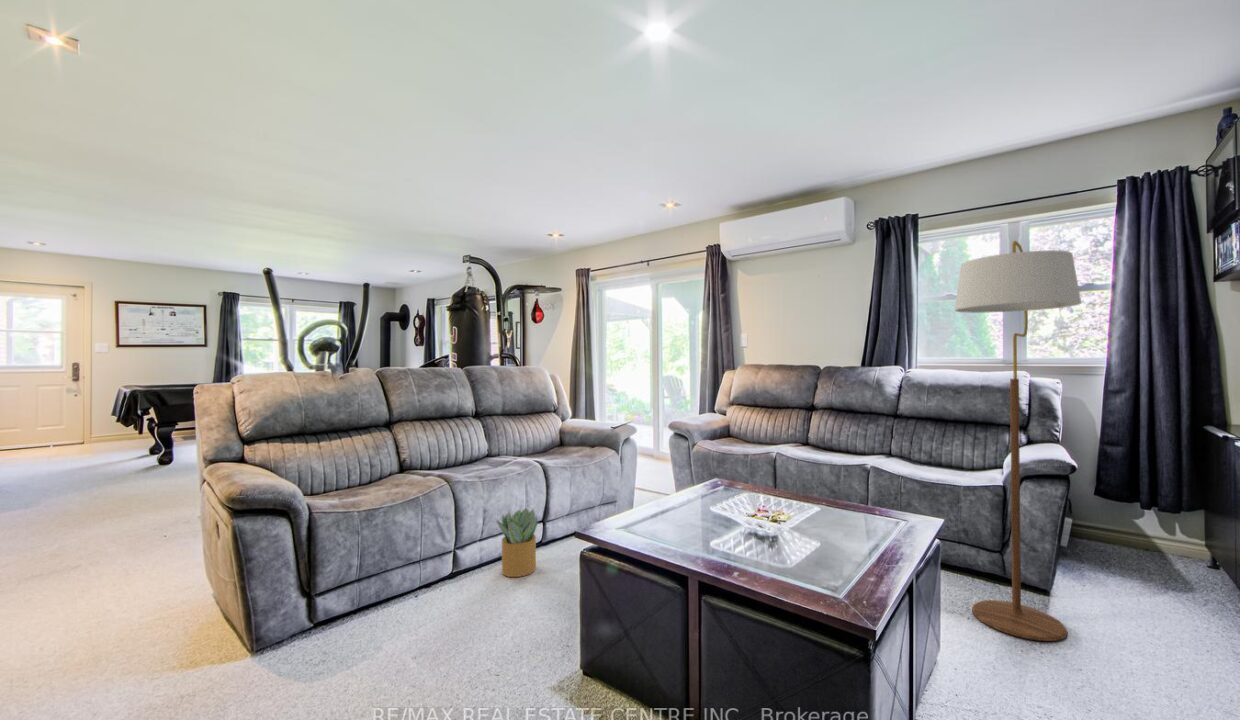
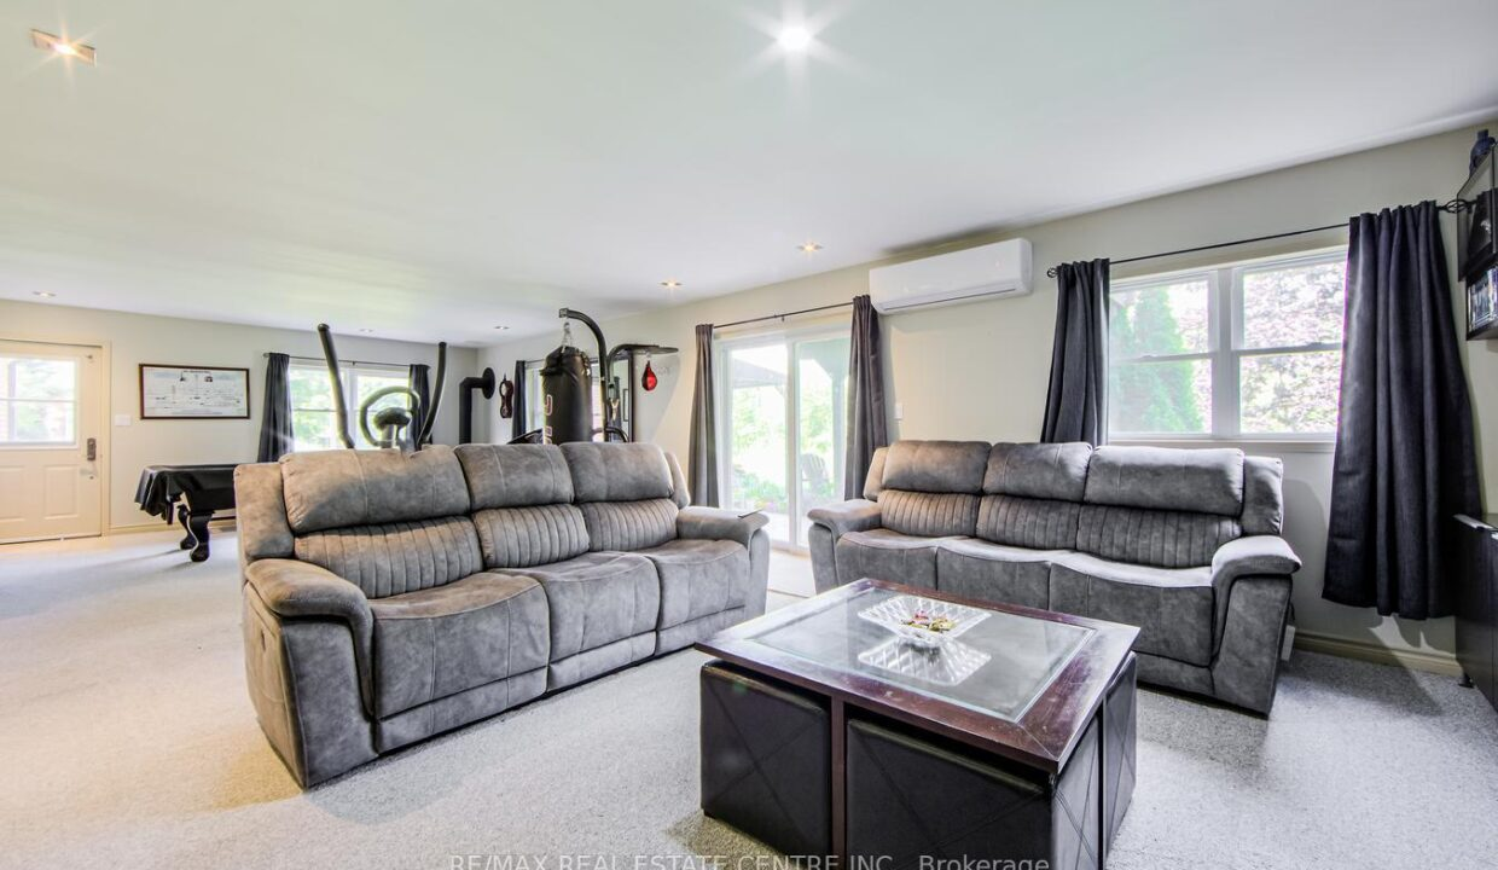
- floor lamp [954,240,1082,642]
- potted plant [496,507,539,578]
